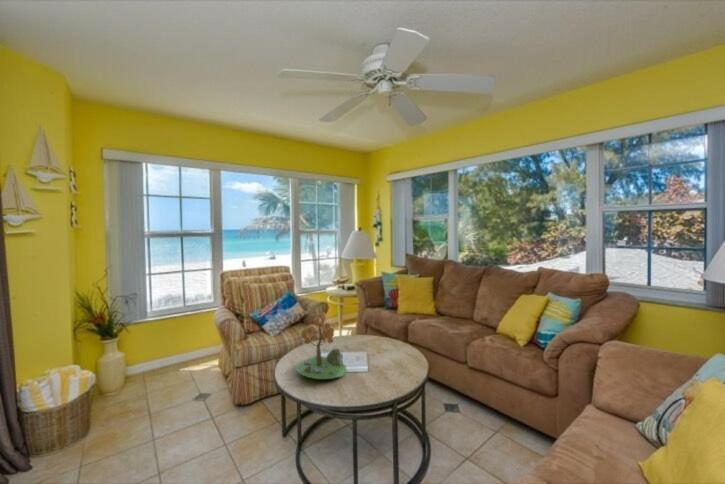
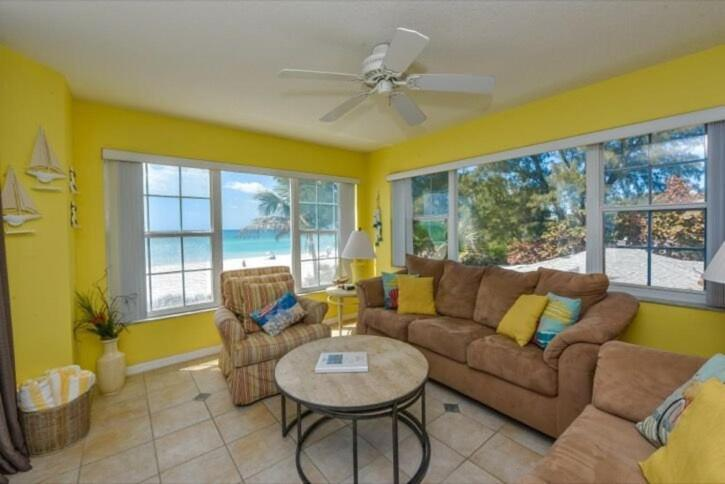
- small tree [294,311,347,380]
